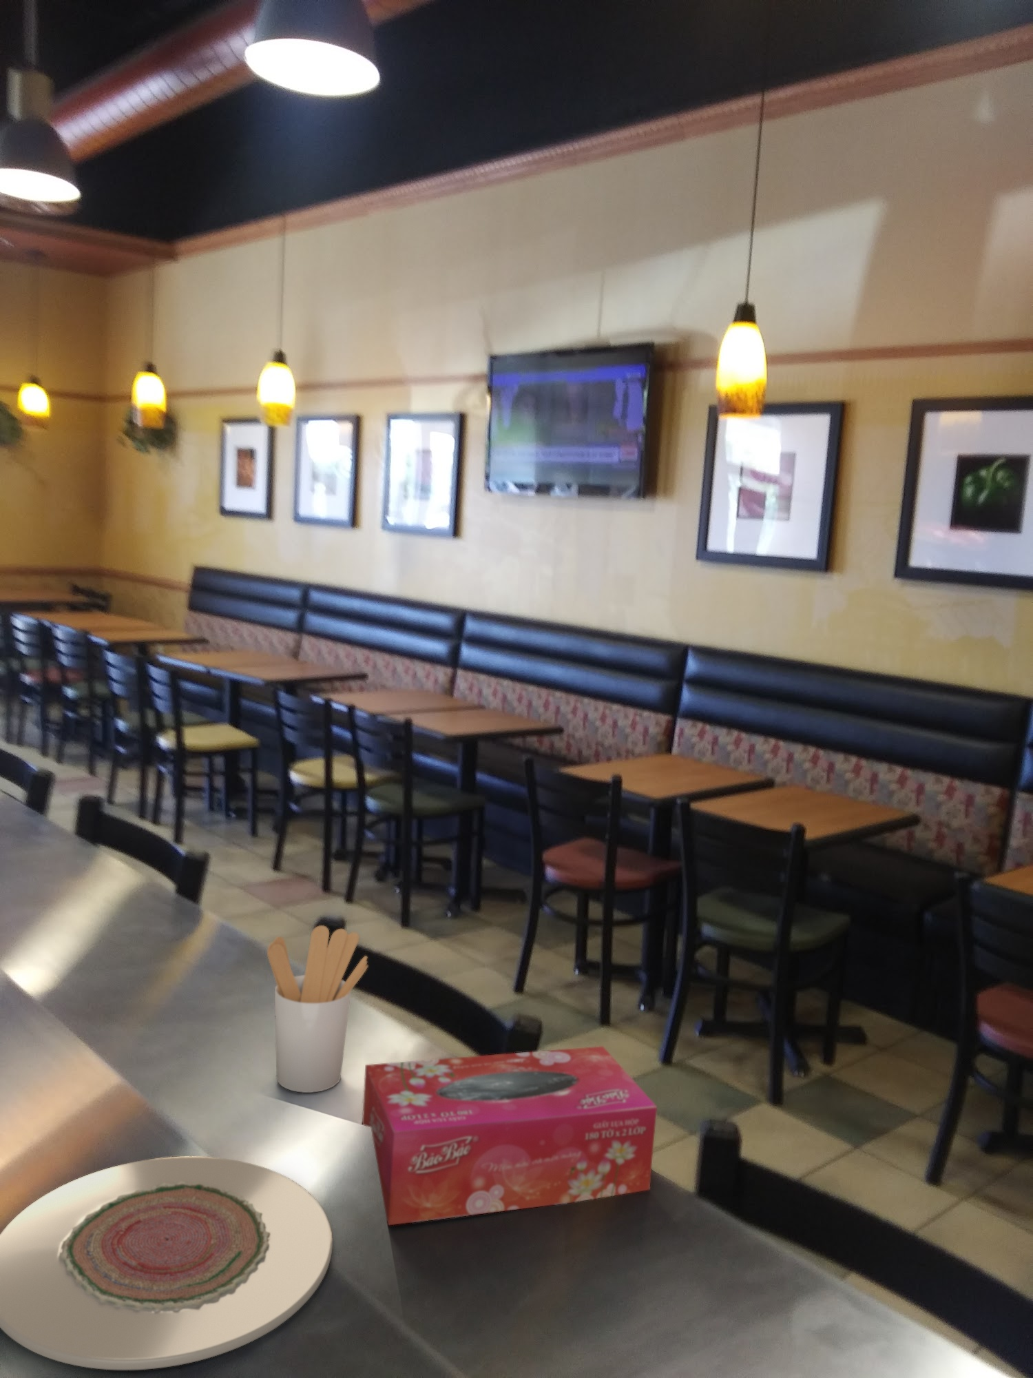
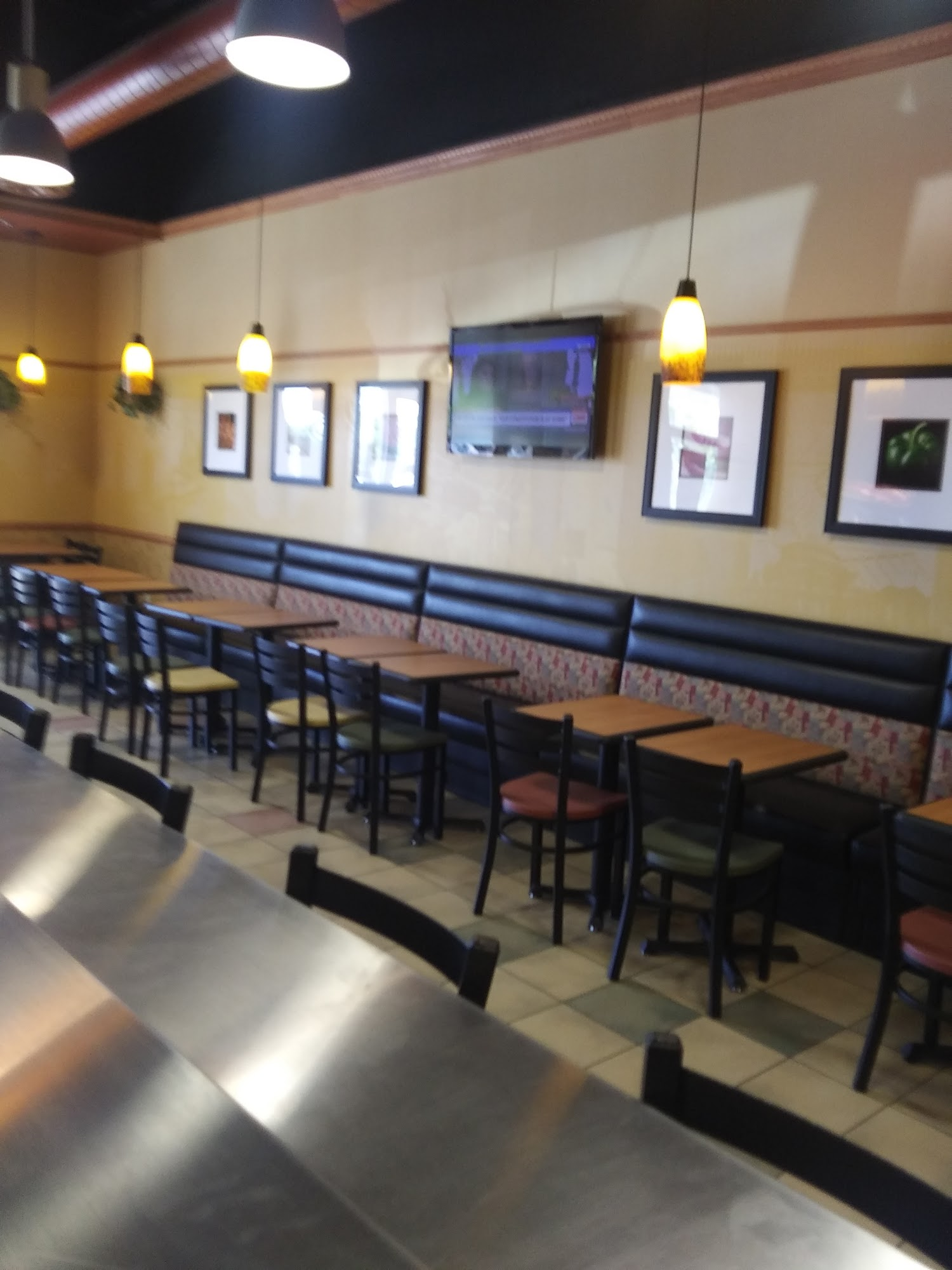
- plate [0,1156,333,1370]
- utensil holder [267,924,369,1094]
- tissue box [361,1046,658,1226]
